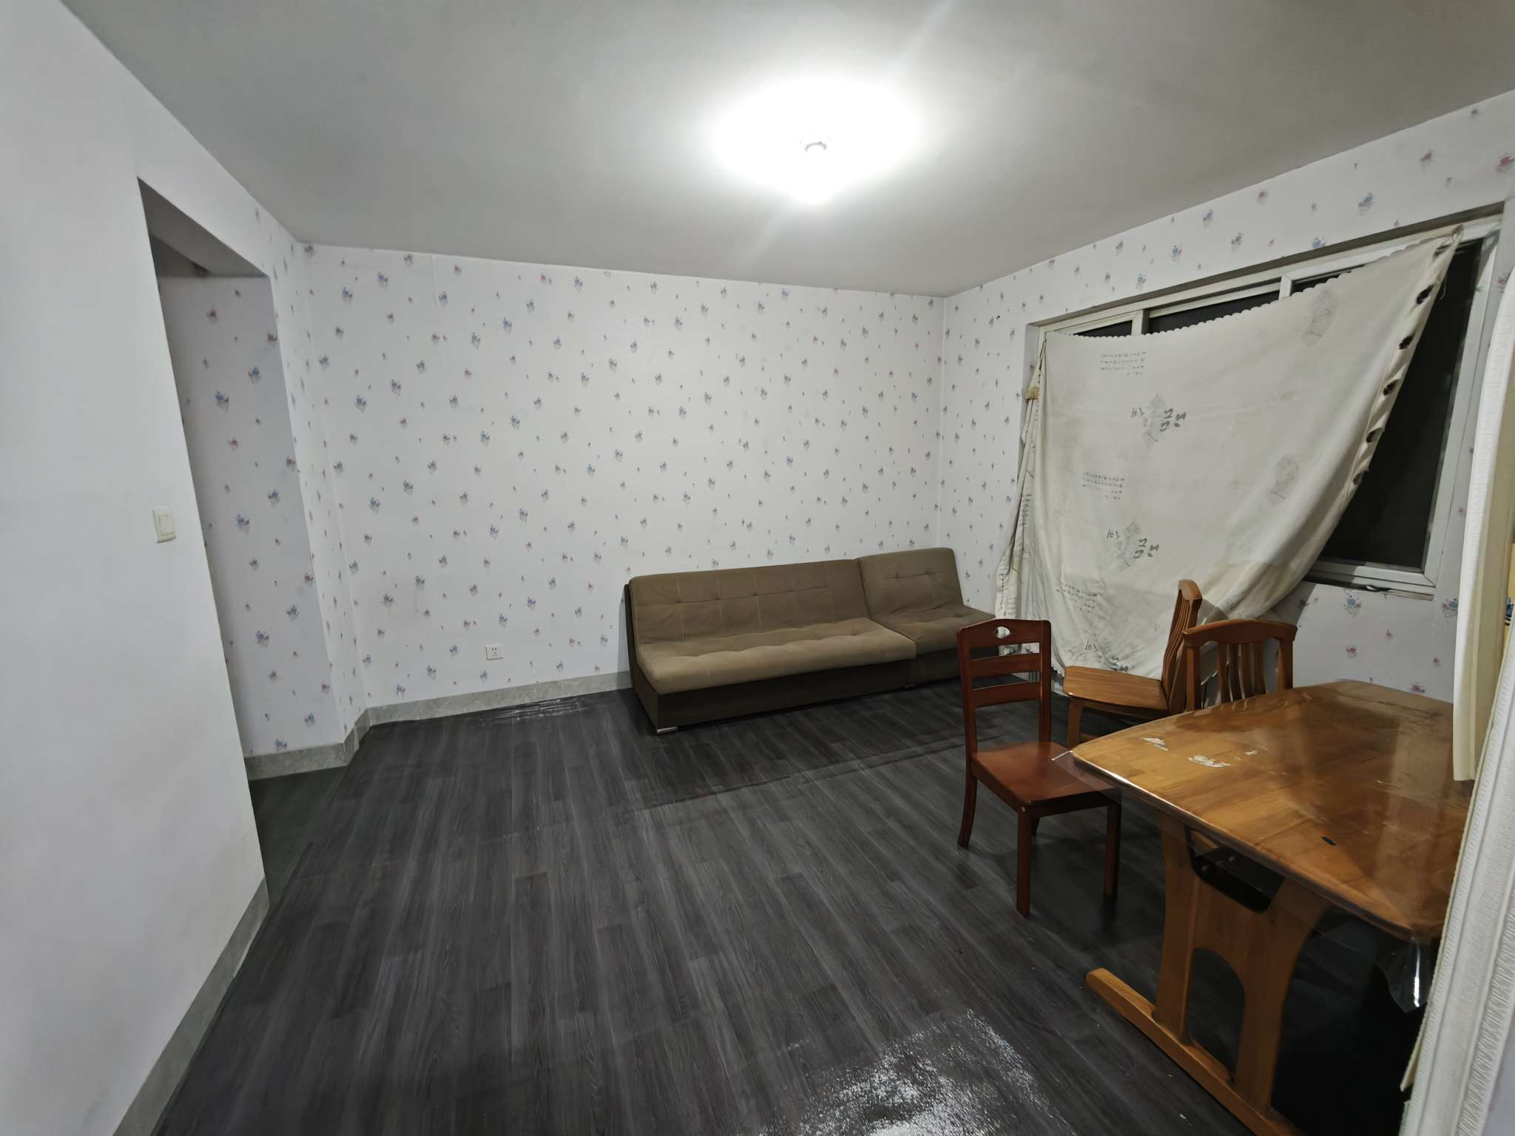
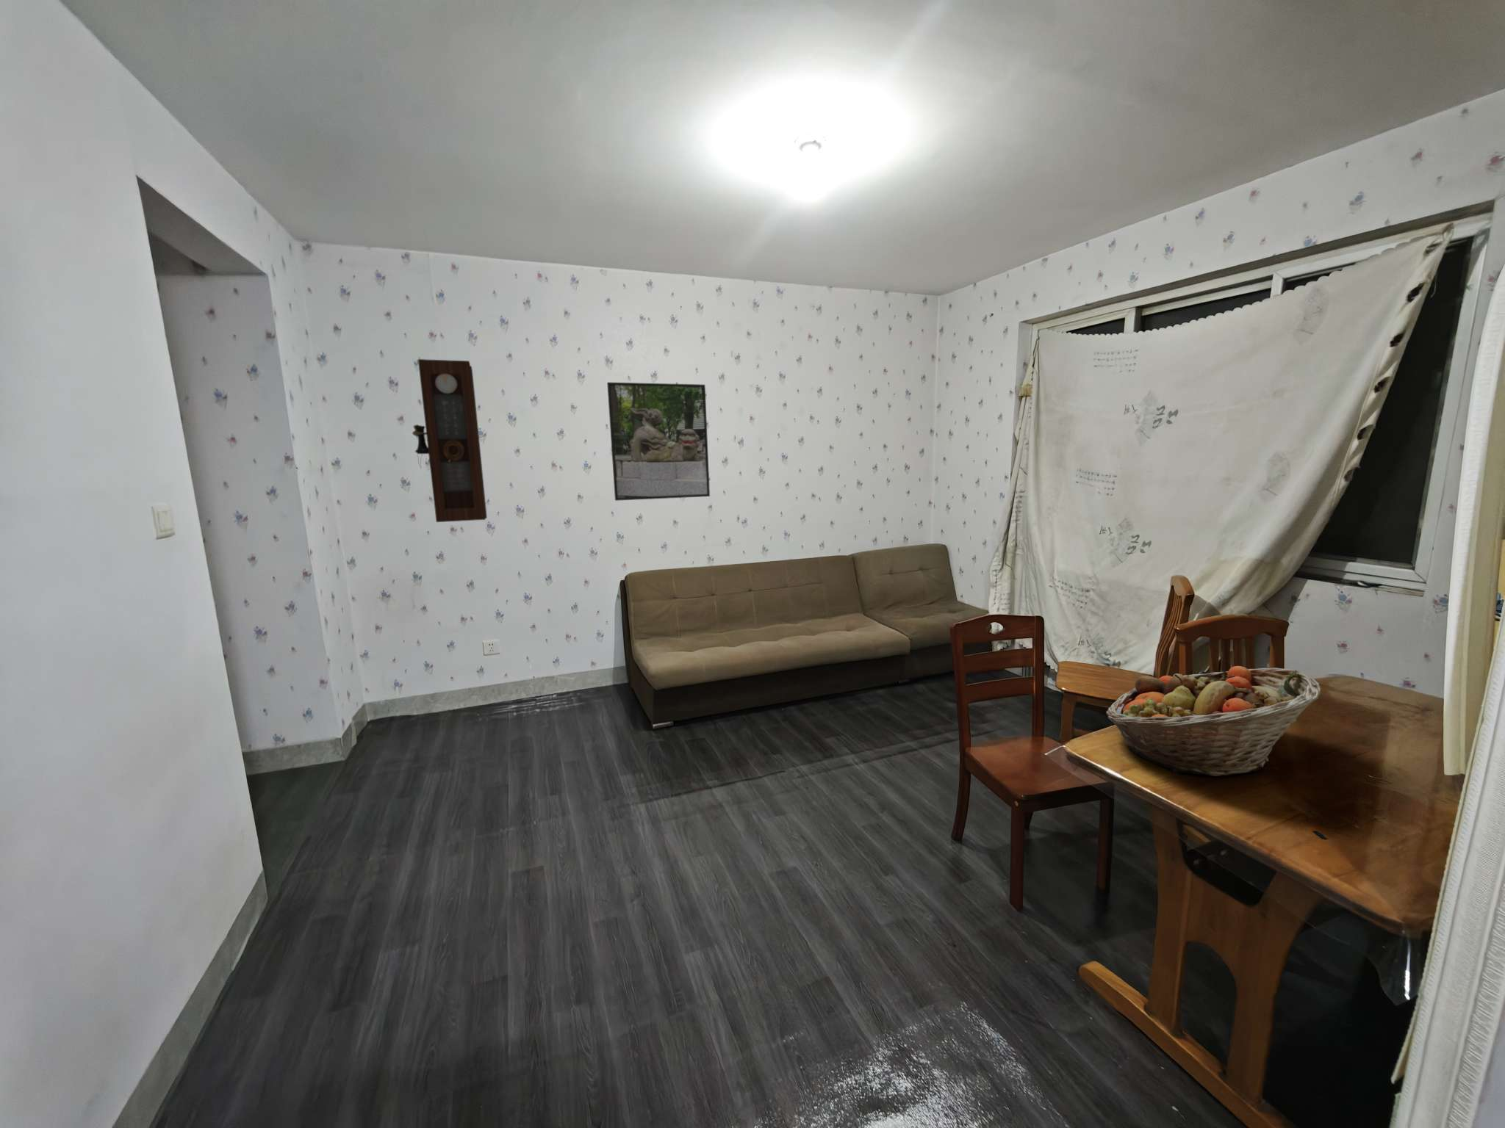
+ fruit basket [1106,666,1321,777]
+ pendulum clock [411,358,488,523]
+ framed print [607,382,711,501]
